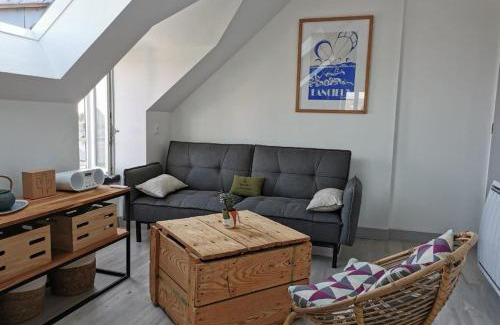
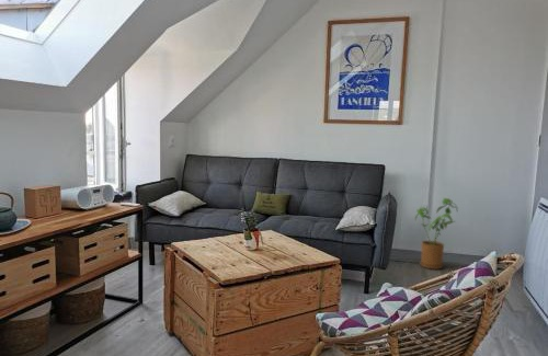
+ house plant [414,197,459,271]
